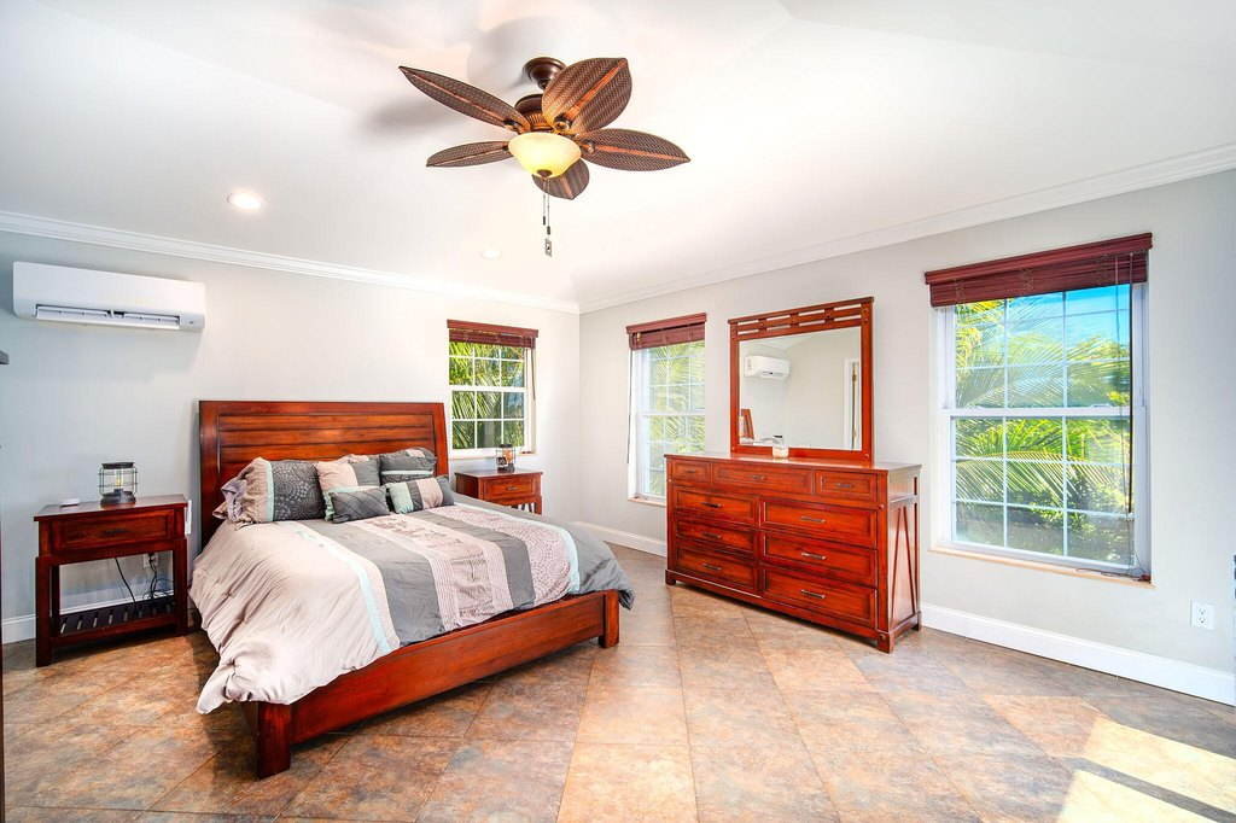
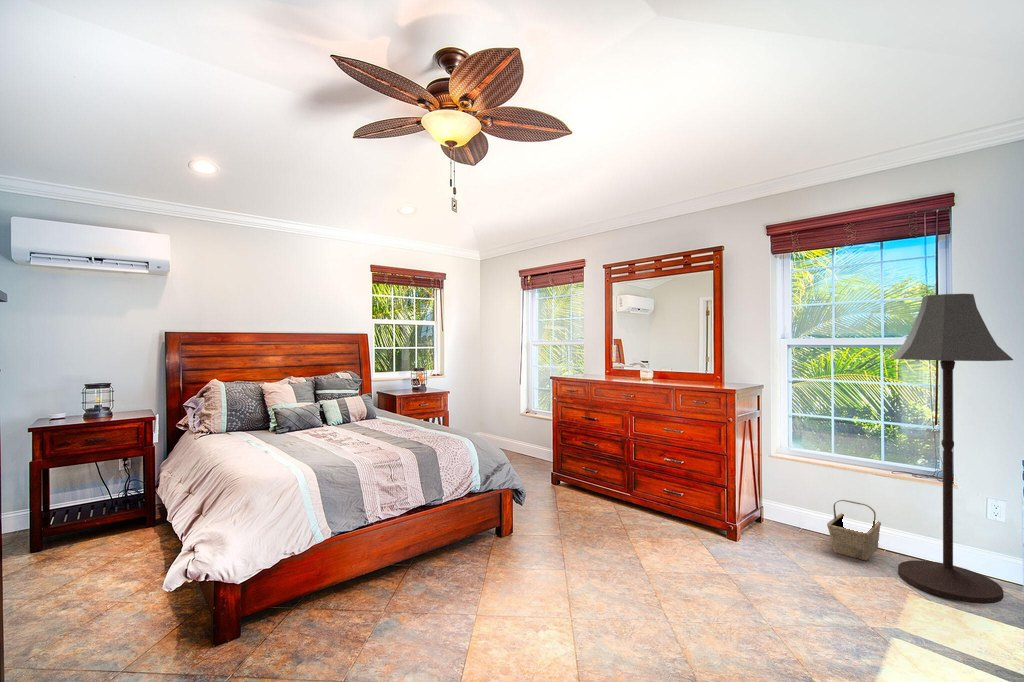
+ basket [826,499,882,561]
+ floor lamp [889,293,1014,605]
